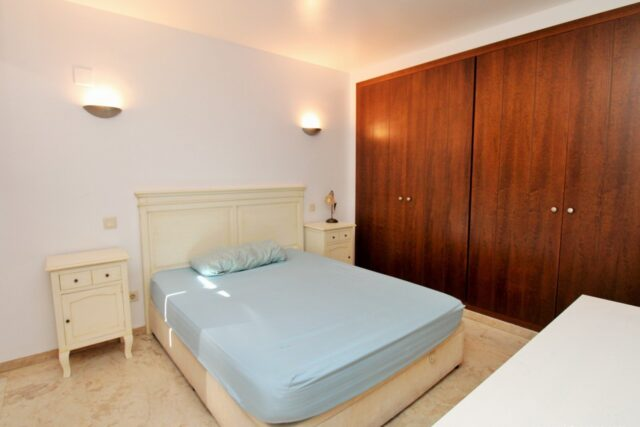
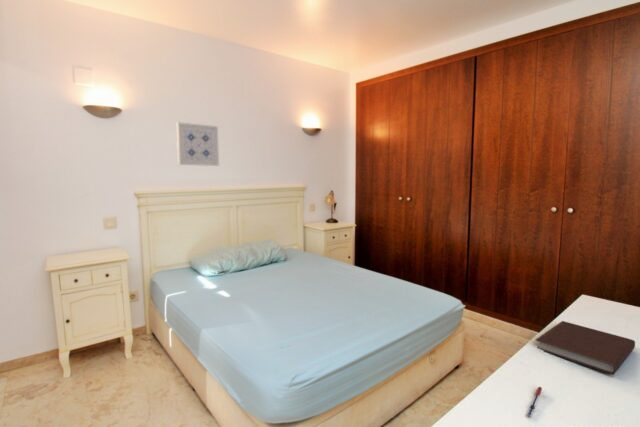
+ wall art [176,121,220,167]
+ notebook [535,320,636,376]
+ pen [526,386,543,418]
